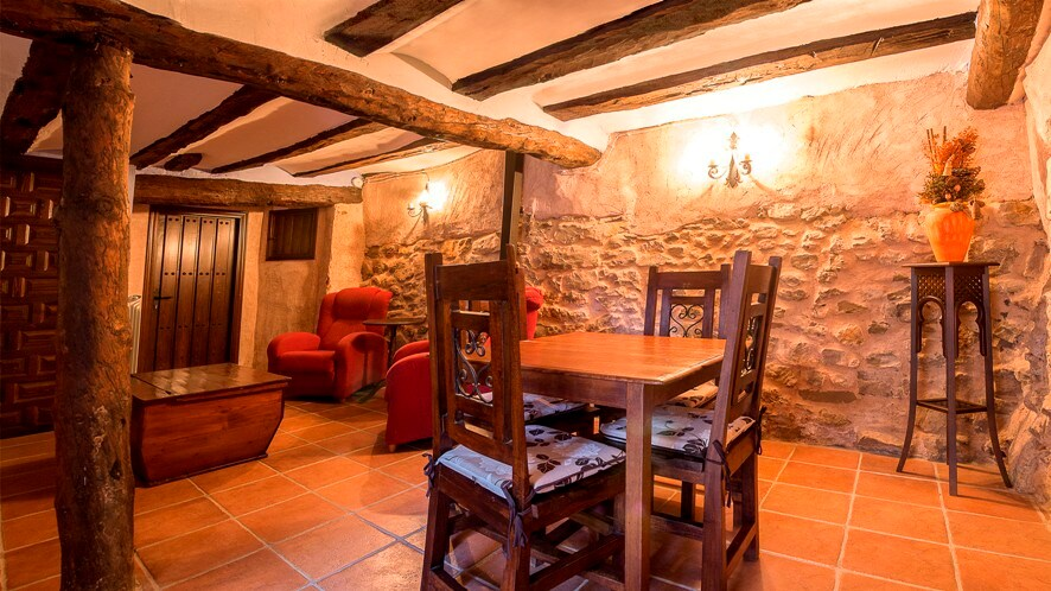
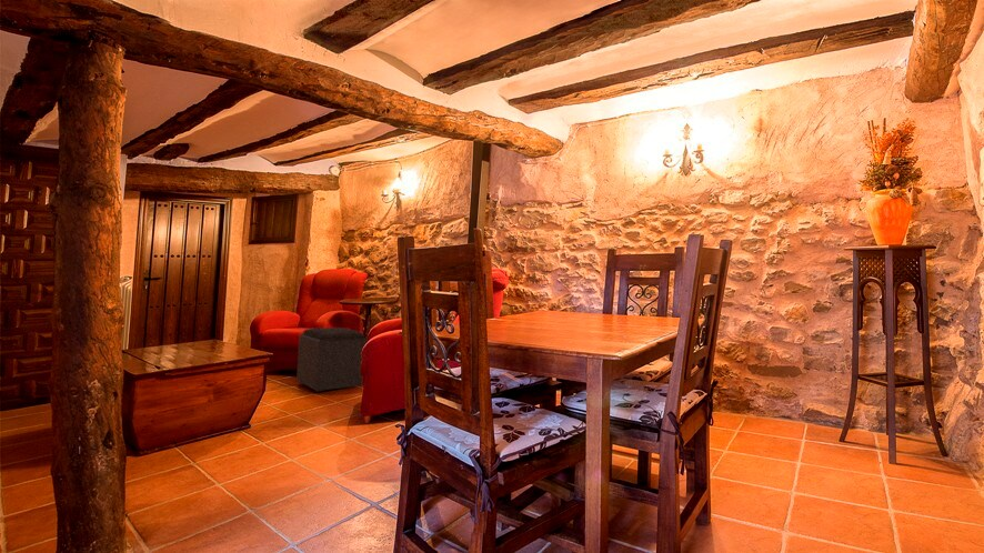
+ ottoman [295,326,369,393]
